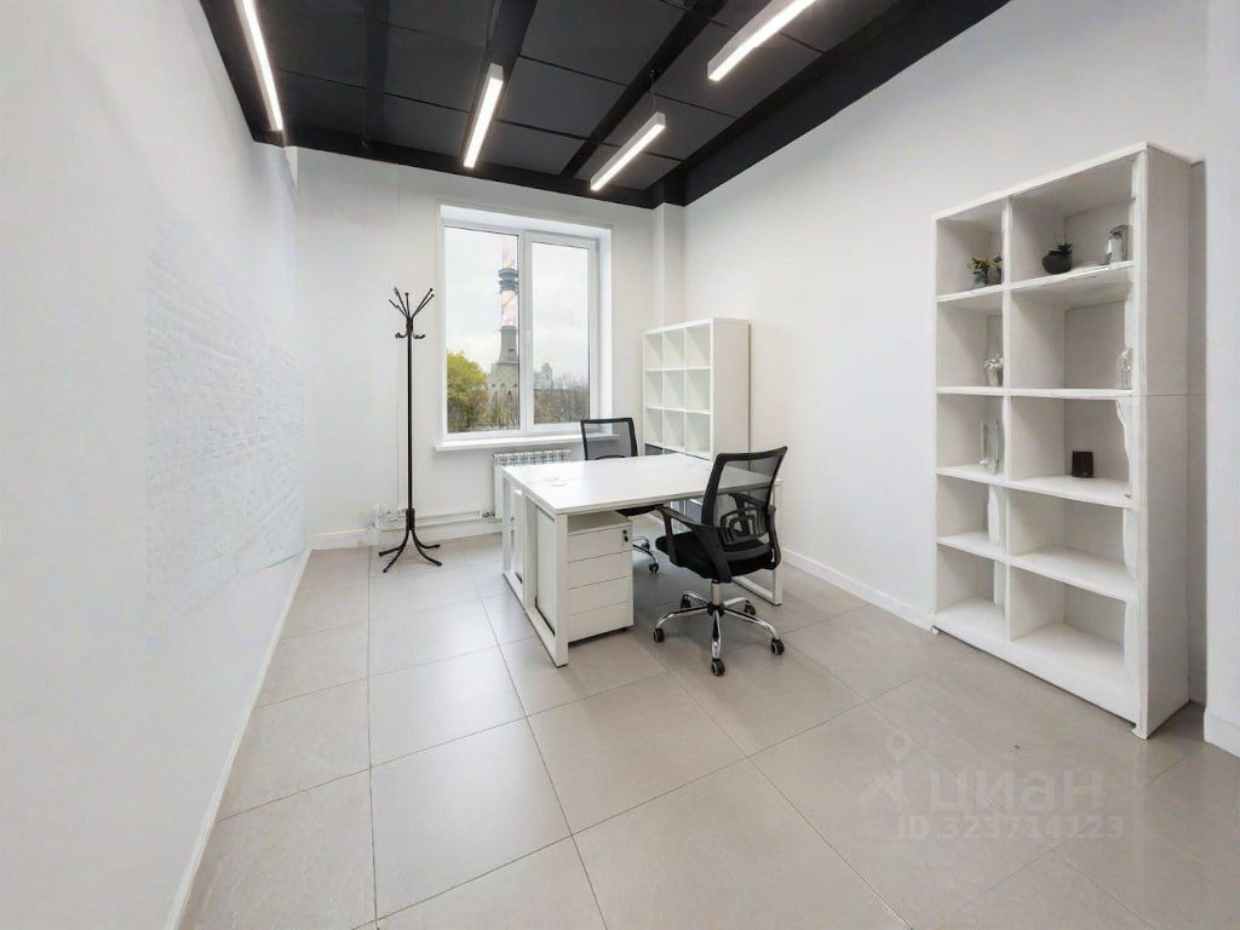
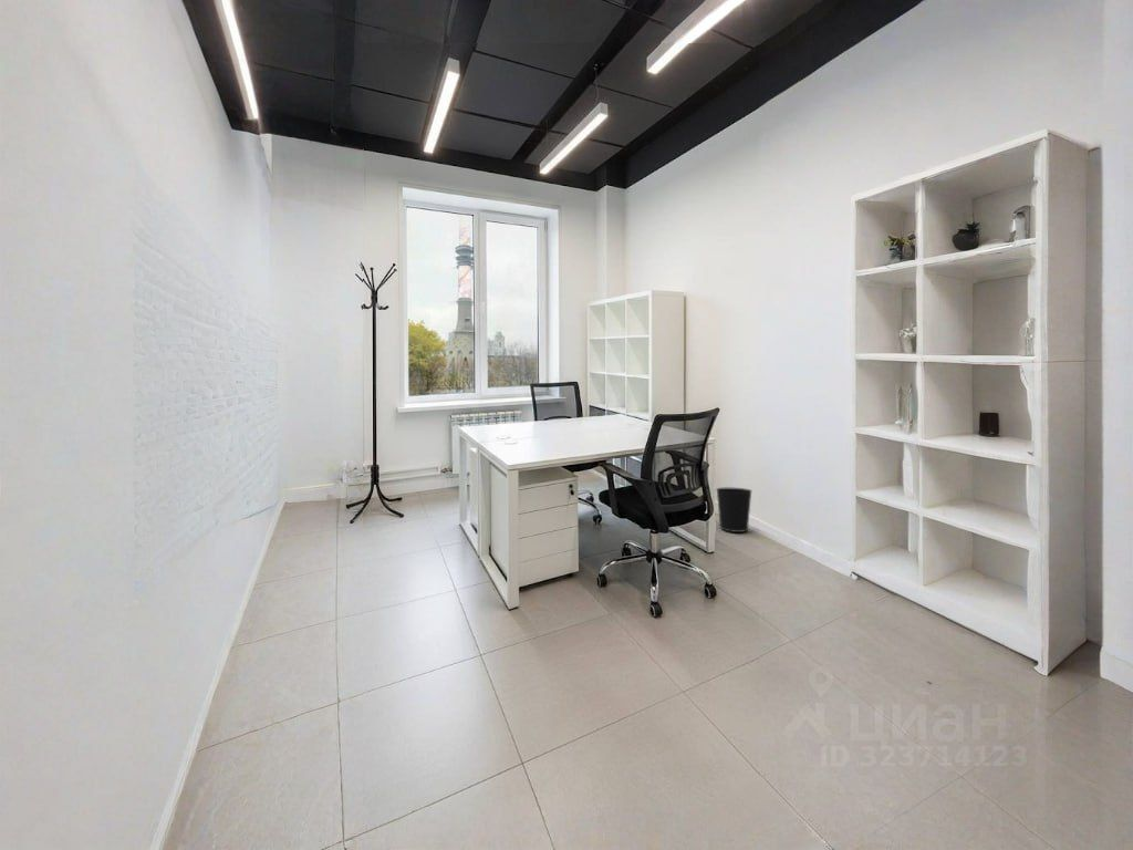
+ wastebasket [715,486,753,533]
